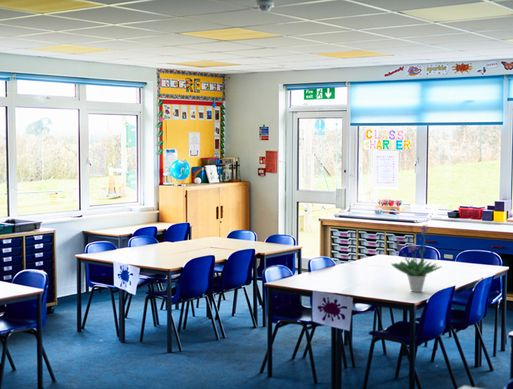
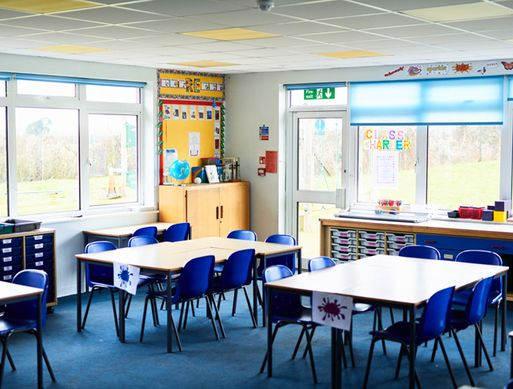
- potted plant [390,224,443,293]
